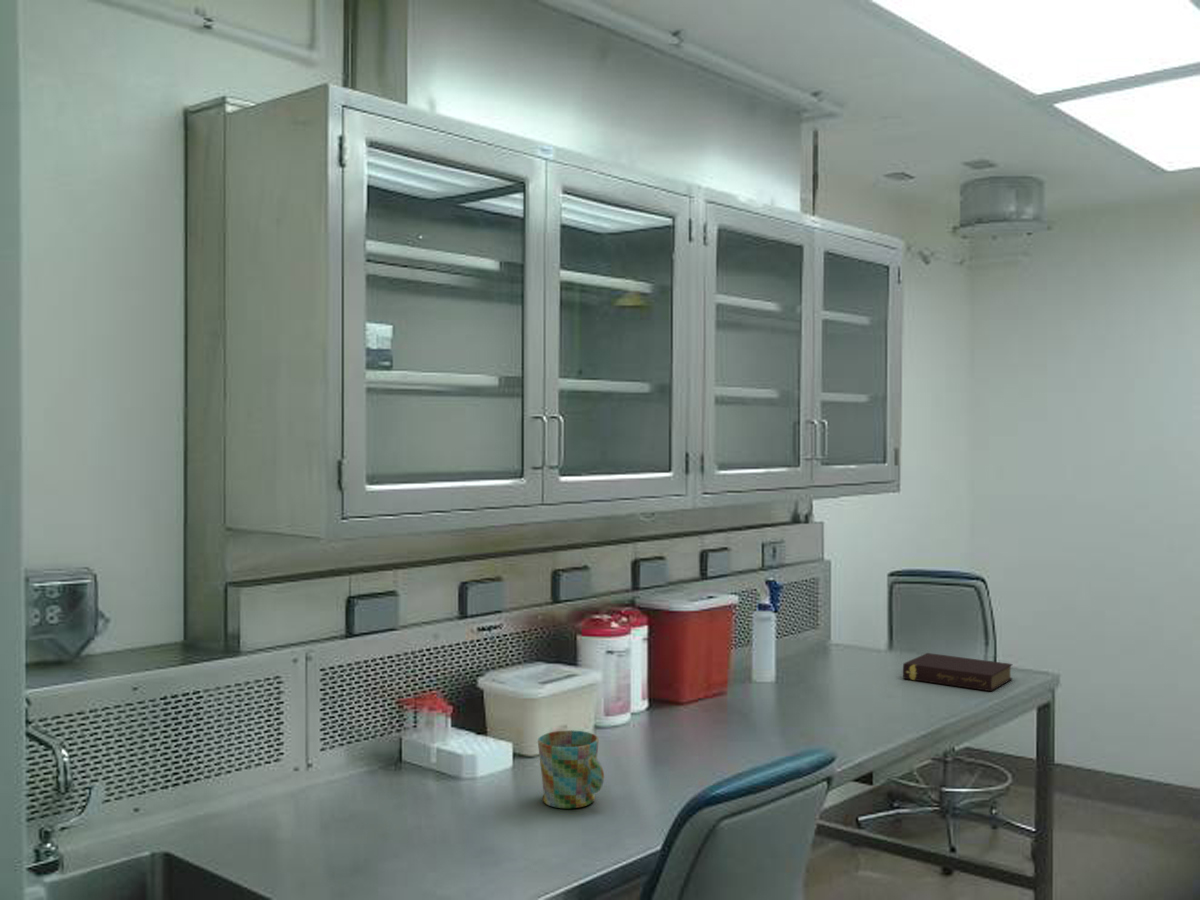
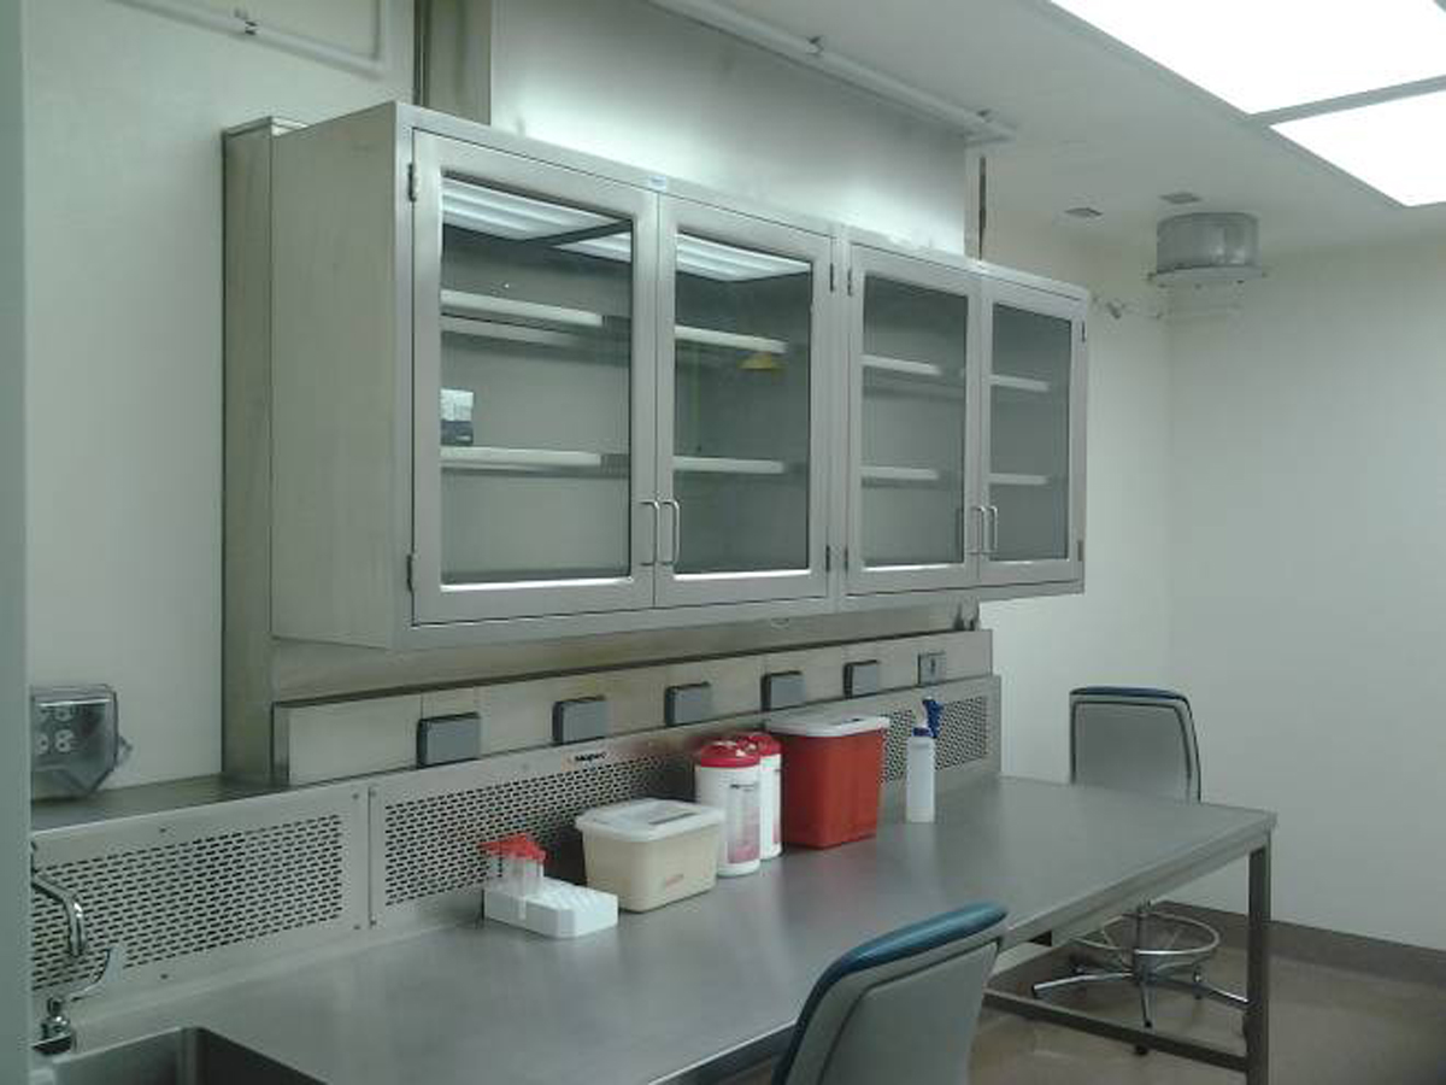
- book [902,652,1013,692]
- mug [537,729,605,809]
